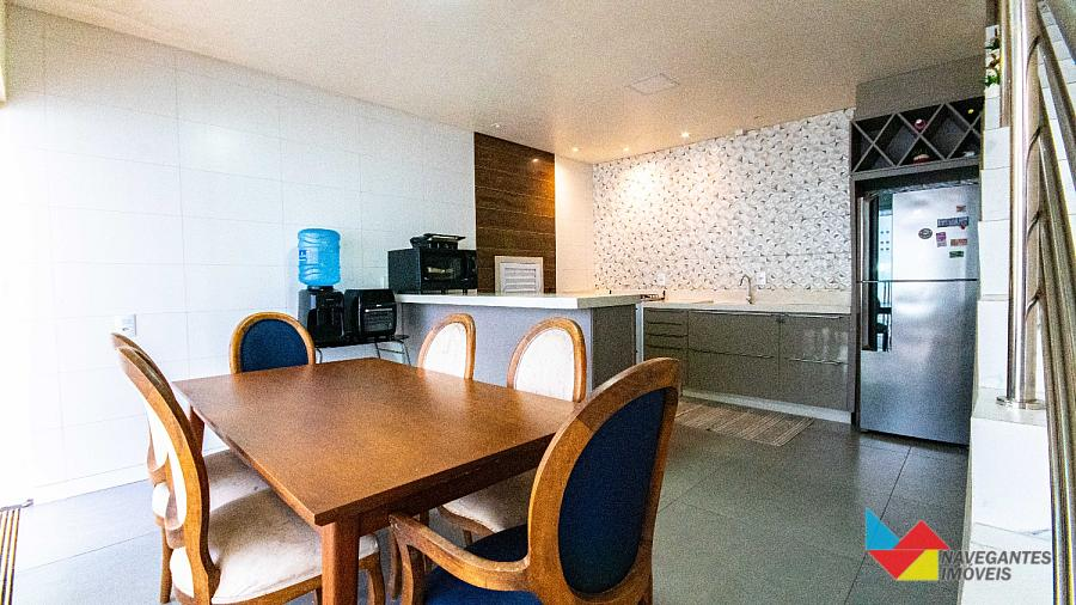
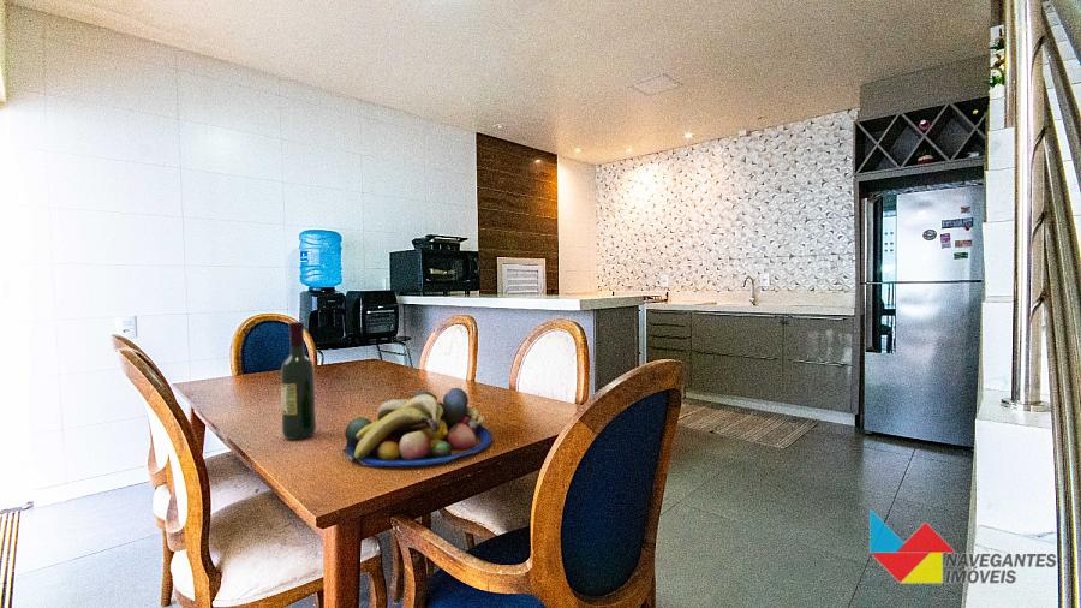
+ fruit bowl [342,387,494,467]
+ wine bottle [280,321,317,441]
